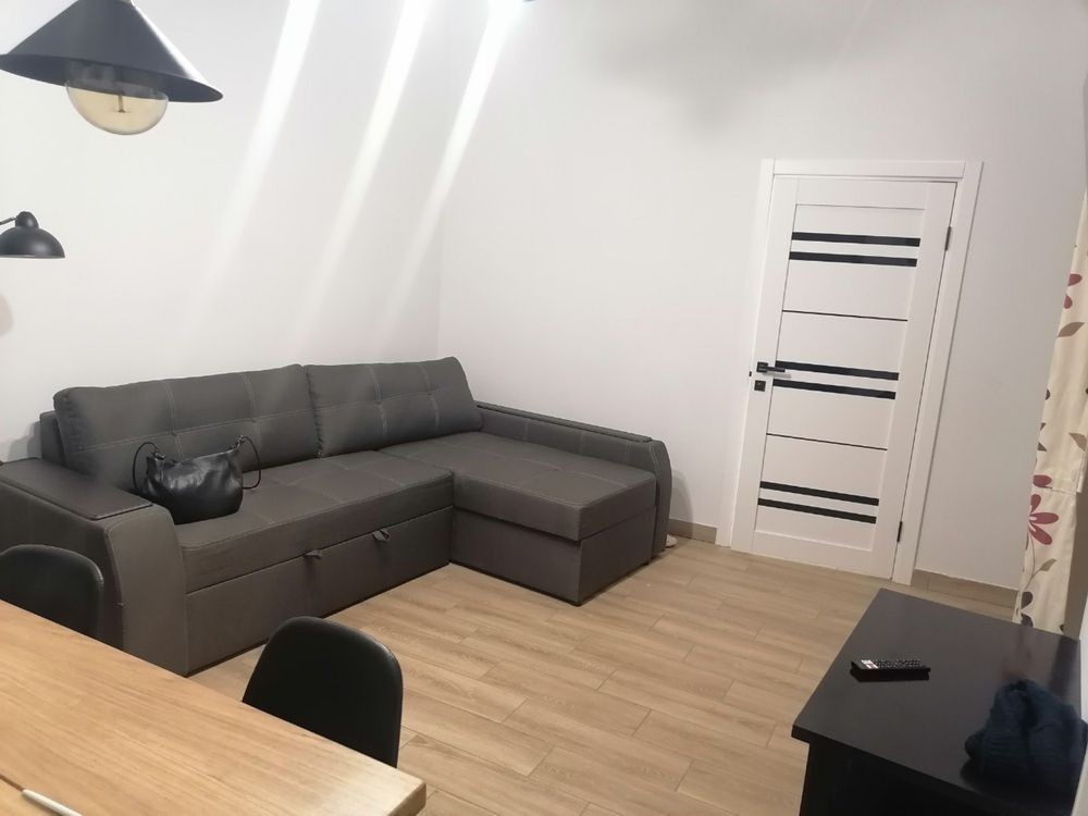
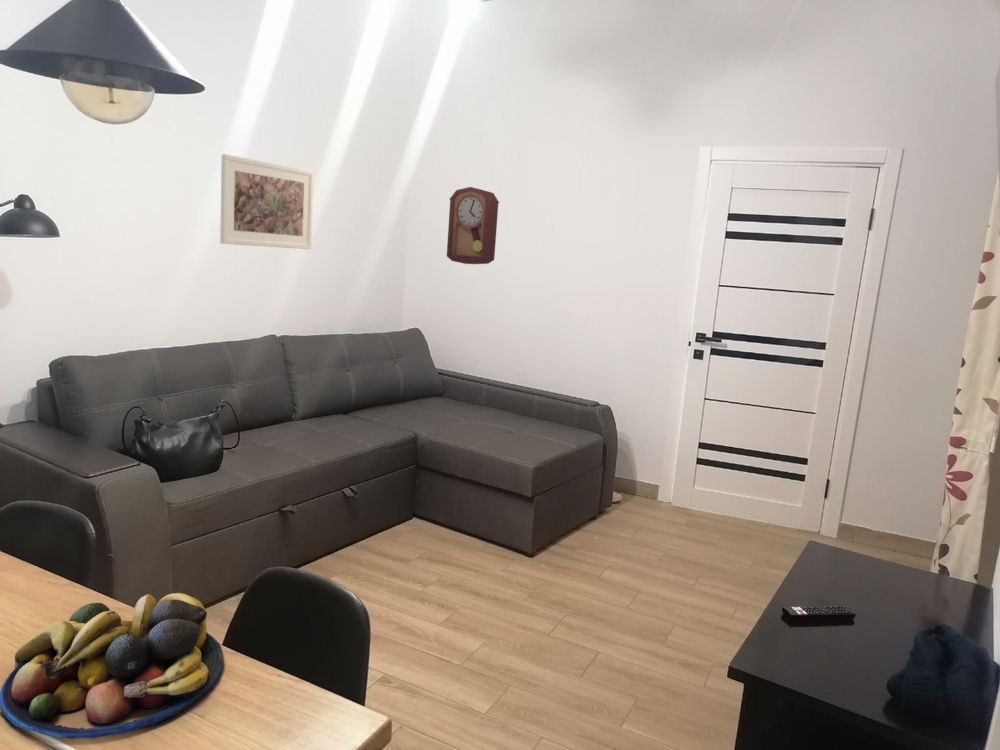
+ pendulum clock [446,186,500,265]
+ fruit bowl [0,592,224,740]
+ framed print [219,153,315,250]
